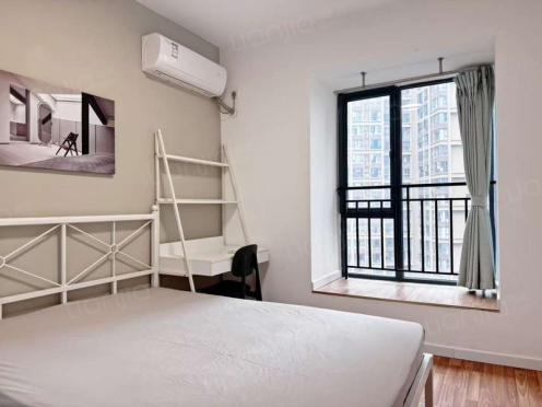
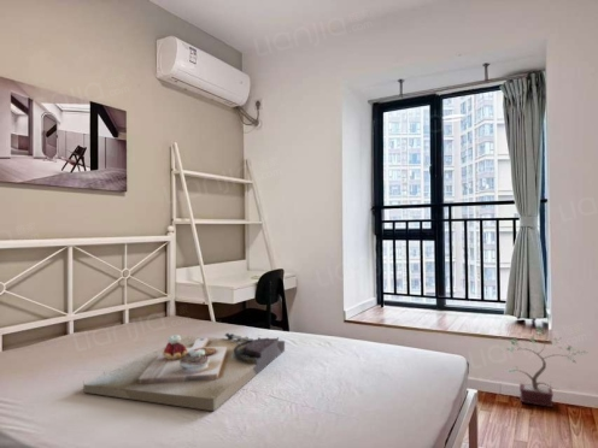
+ potted plant [505,325,588,408]
+ decorative tray [82,332,286,412]
